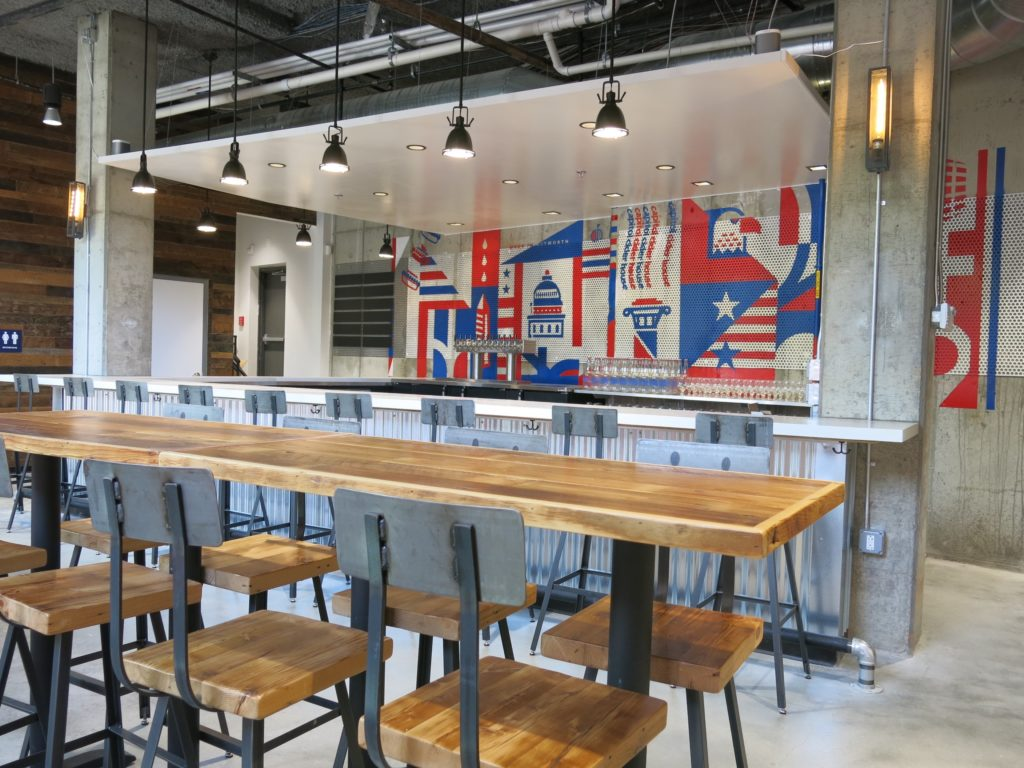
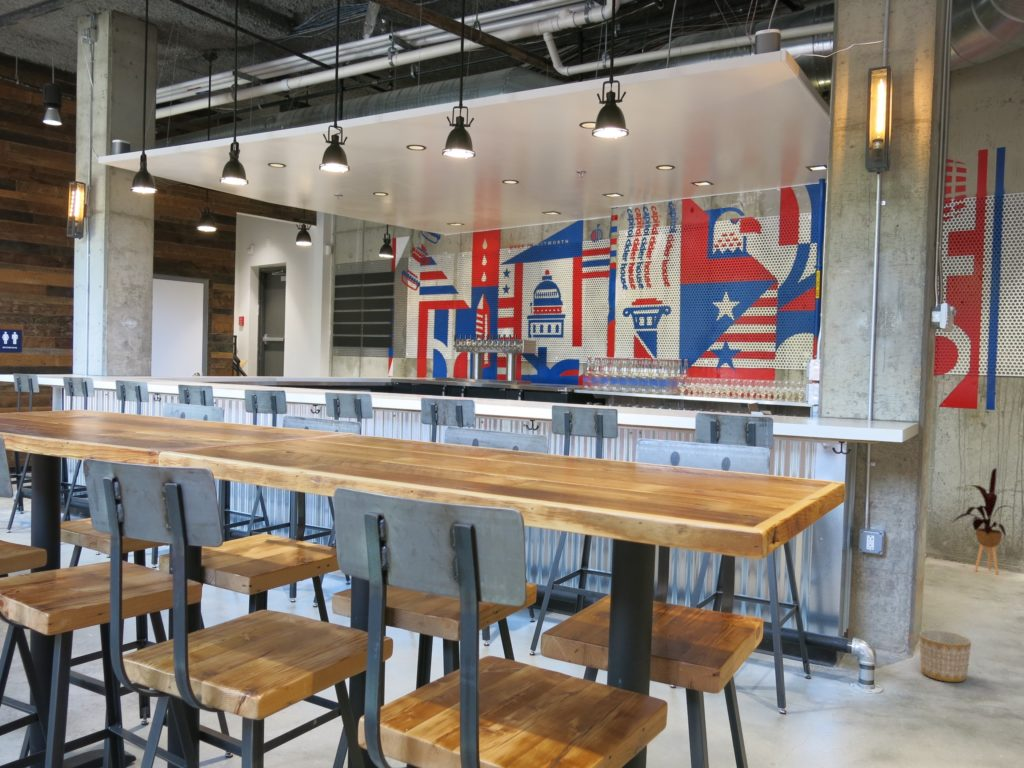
+ house plant [950,467,1014,575]
+ planter [919,629,972,683]
